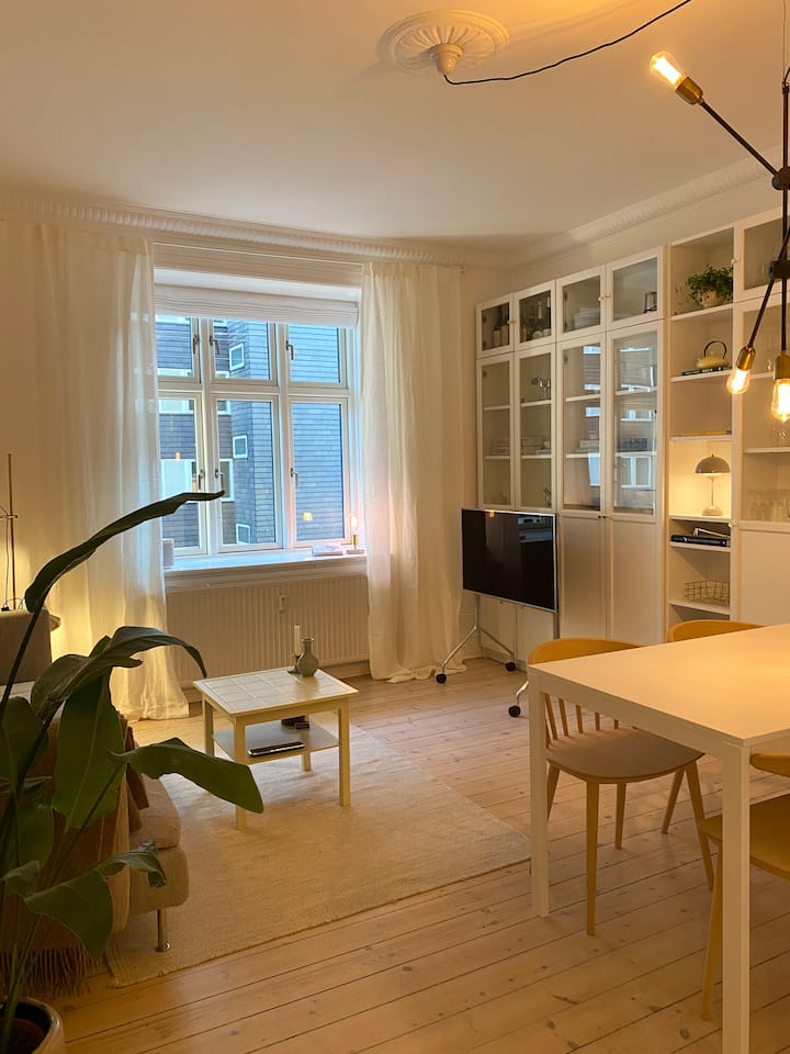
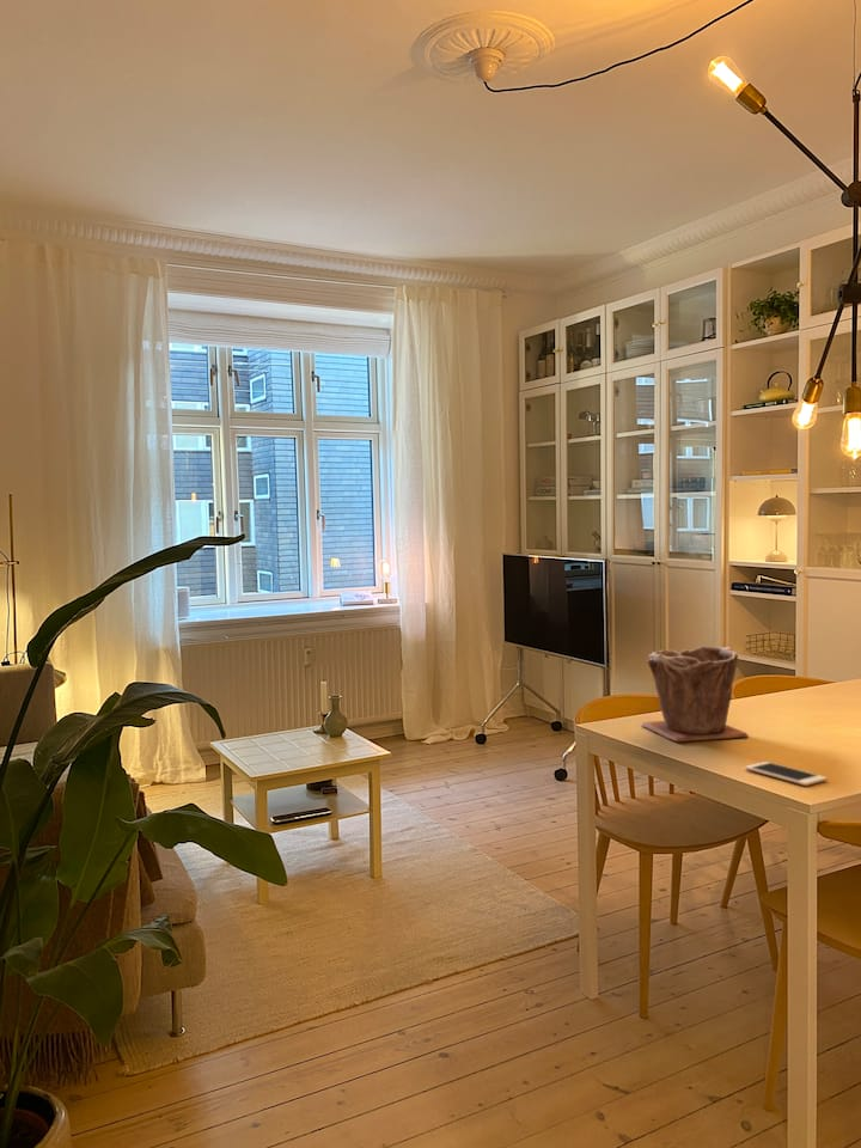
+ cell phone [744,761,829,787]
+ plant pot [641,645,750,743]
